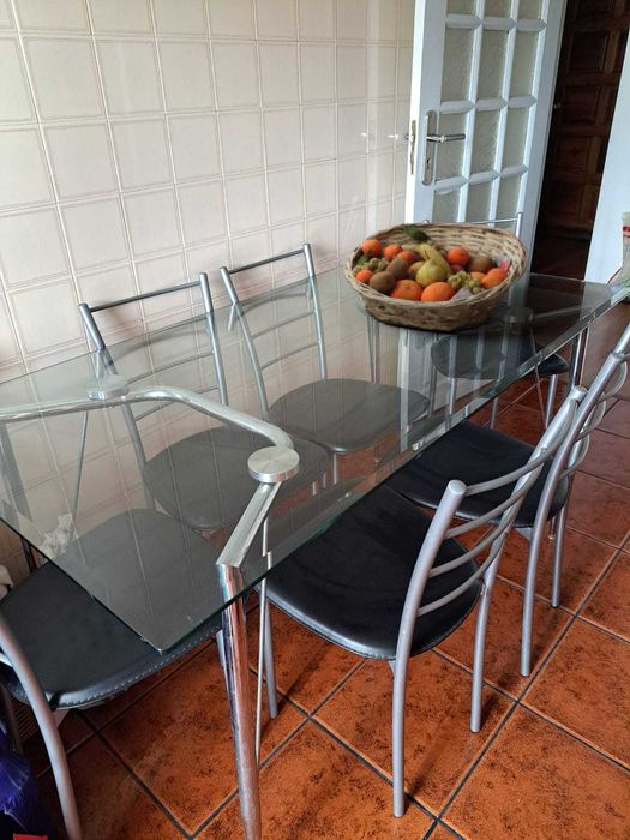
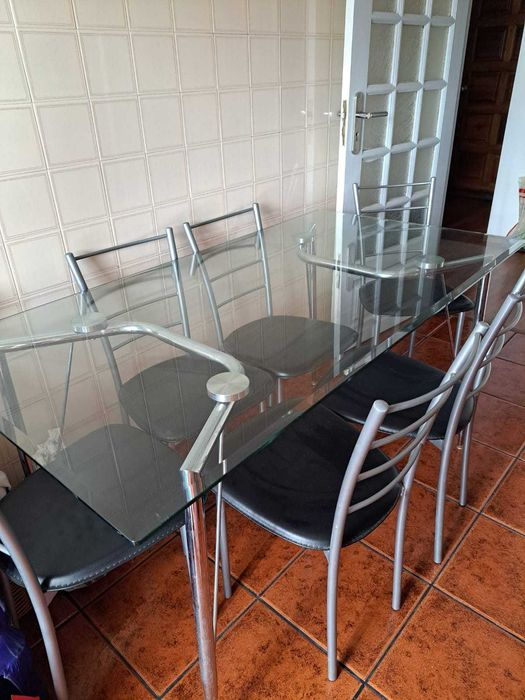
- fruit basket [343,221,529,332]
